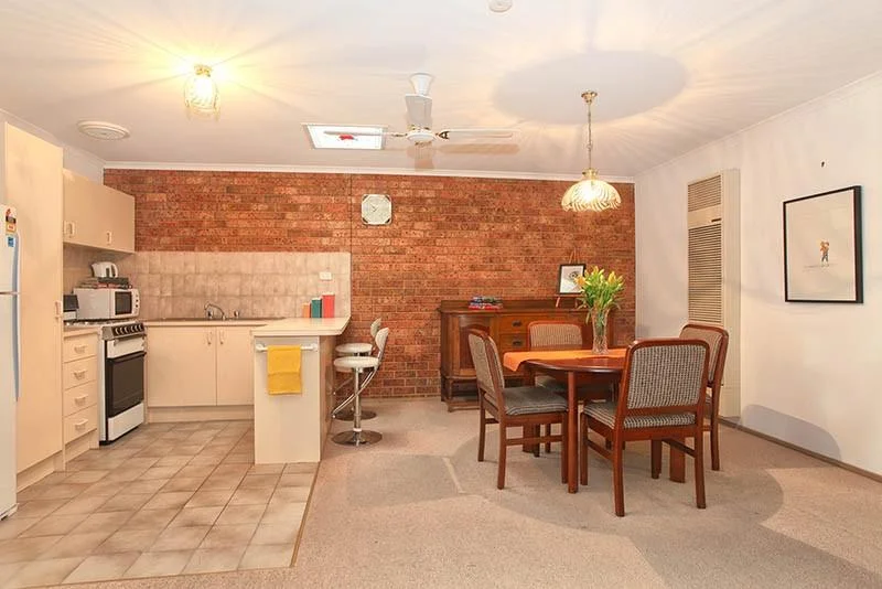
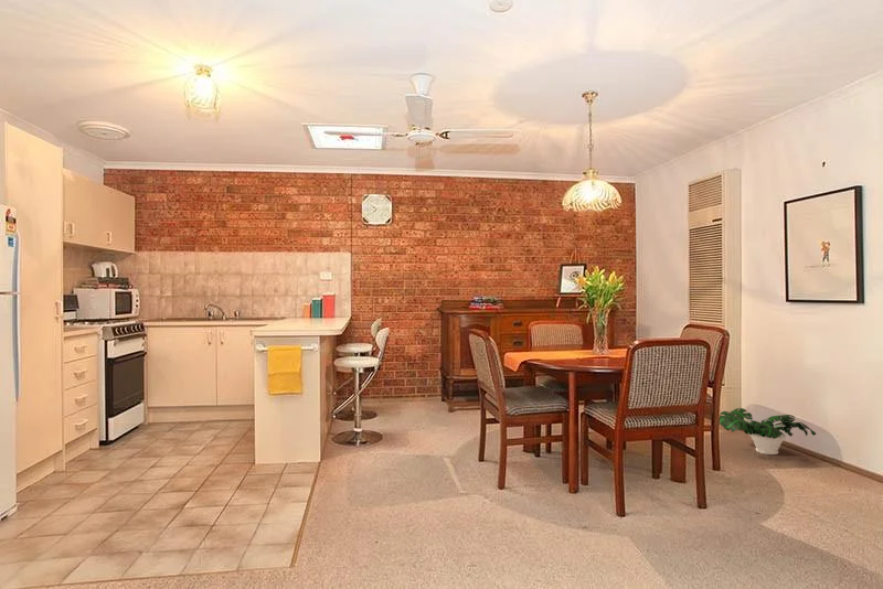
+ potted plant [719,407,817,456]
